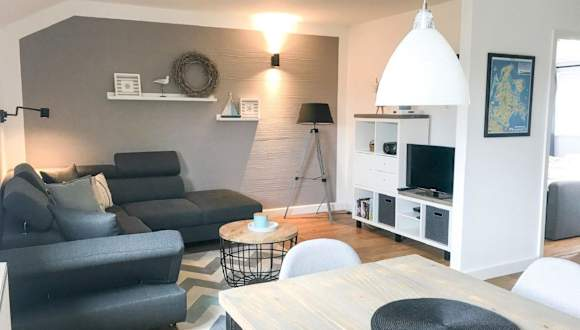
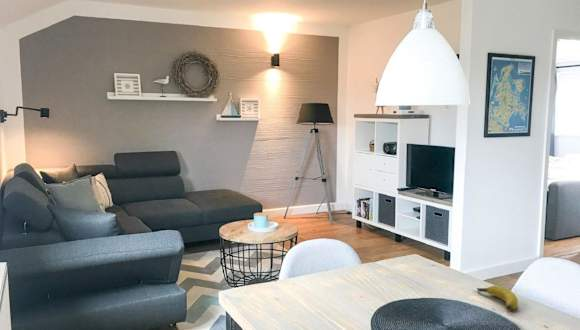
+ banana [476,285,519,311]
